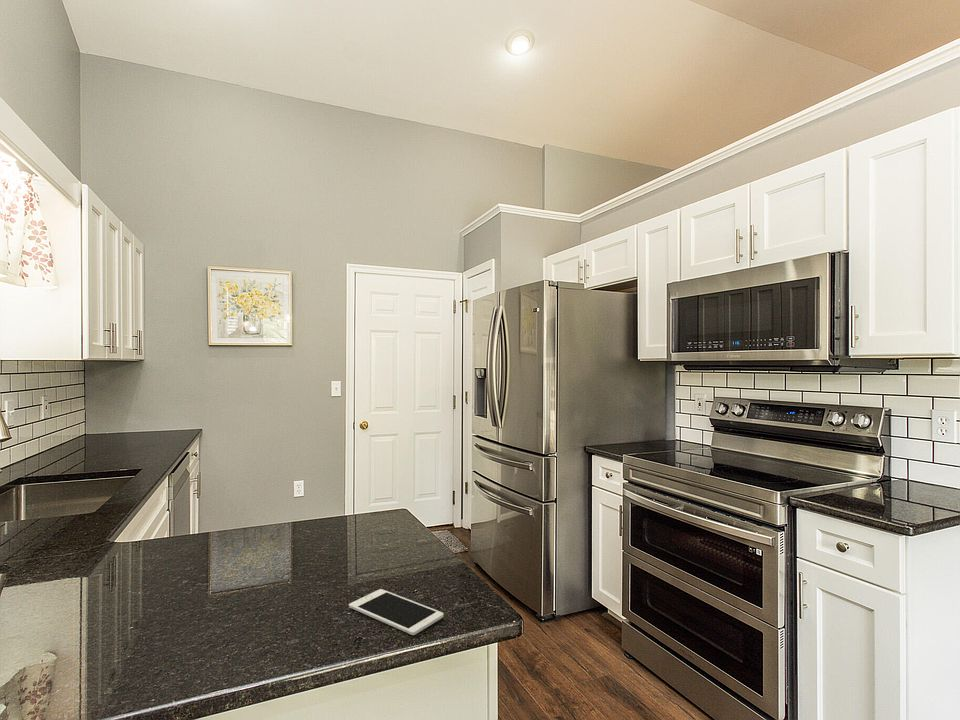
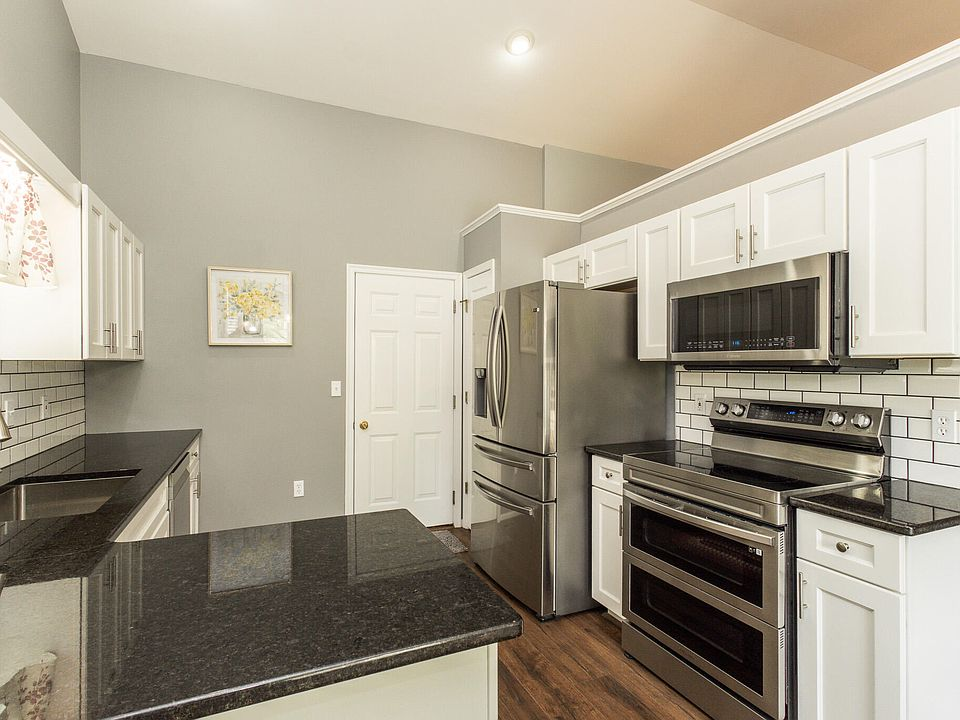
- cell phone [348,588,445,636]
